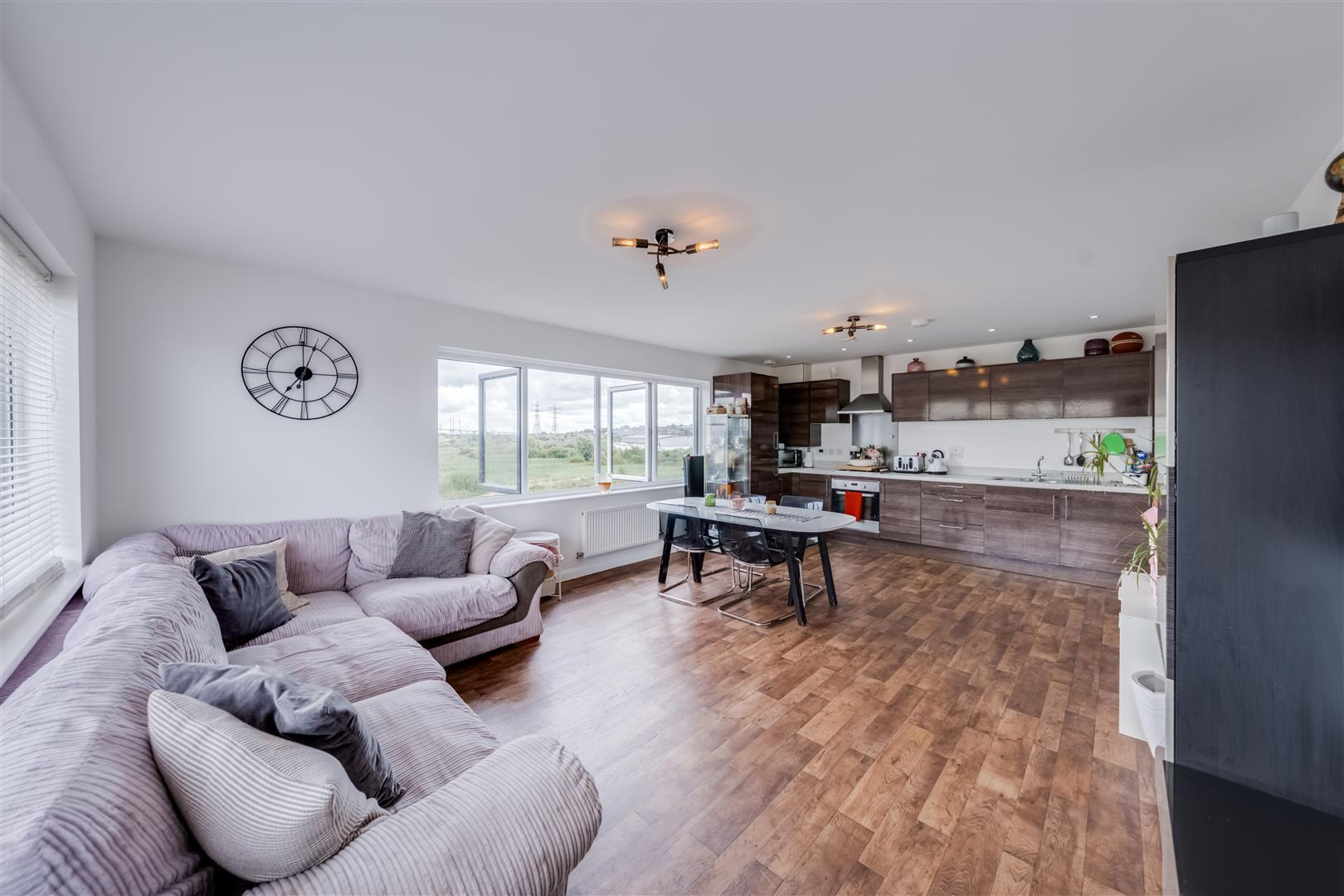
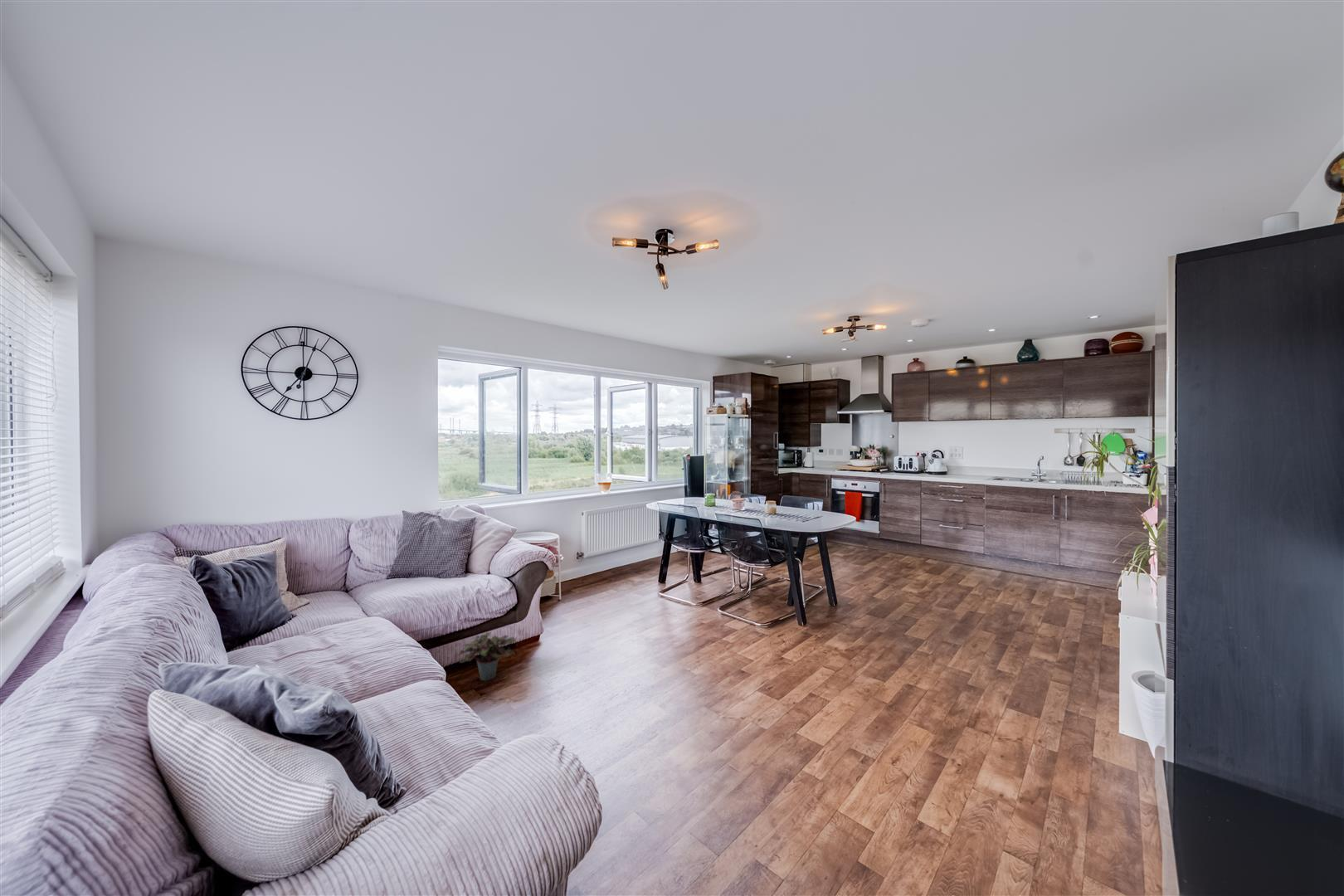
+ potted plant [457,631,516,681]
